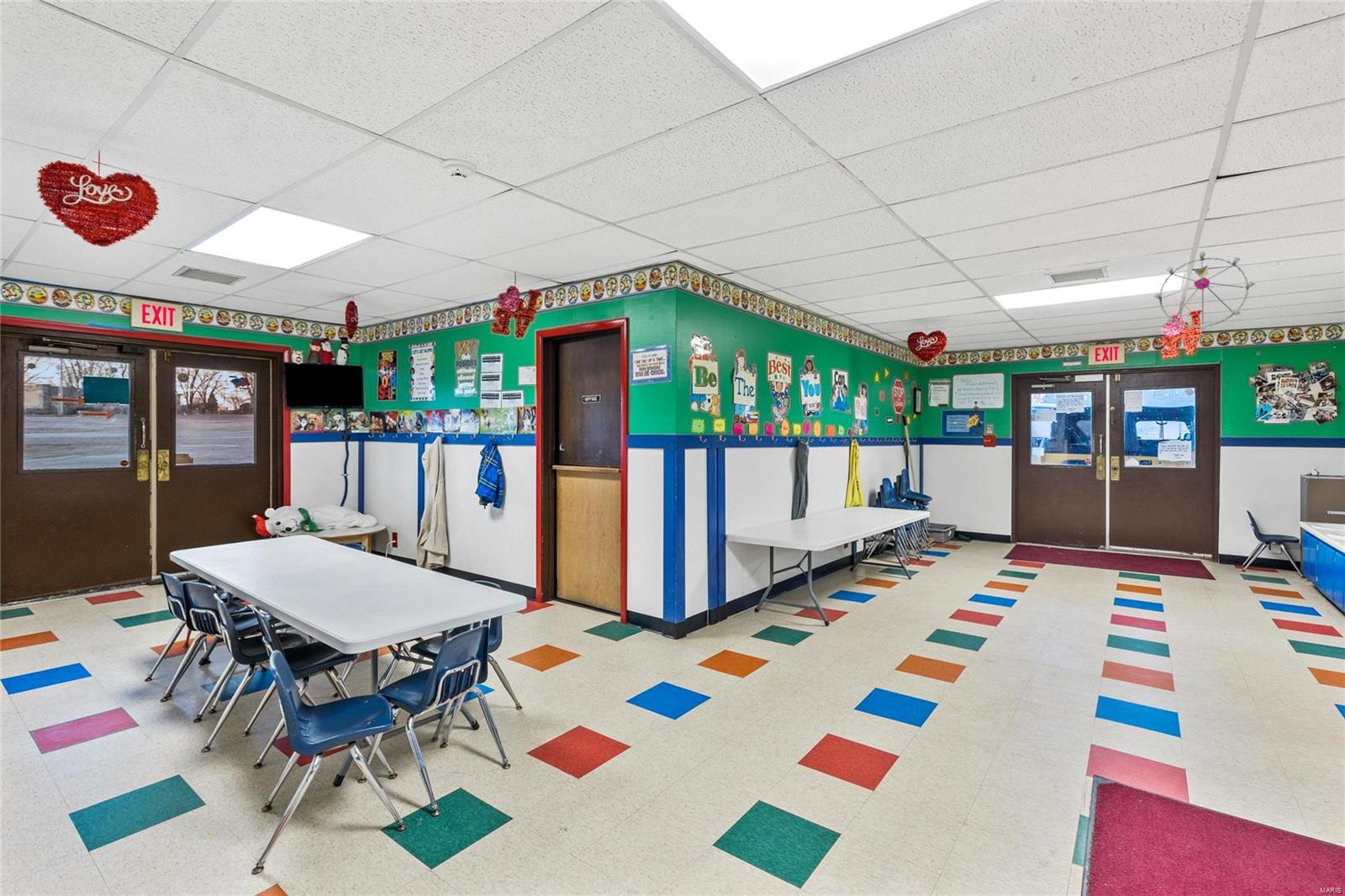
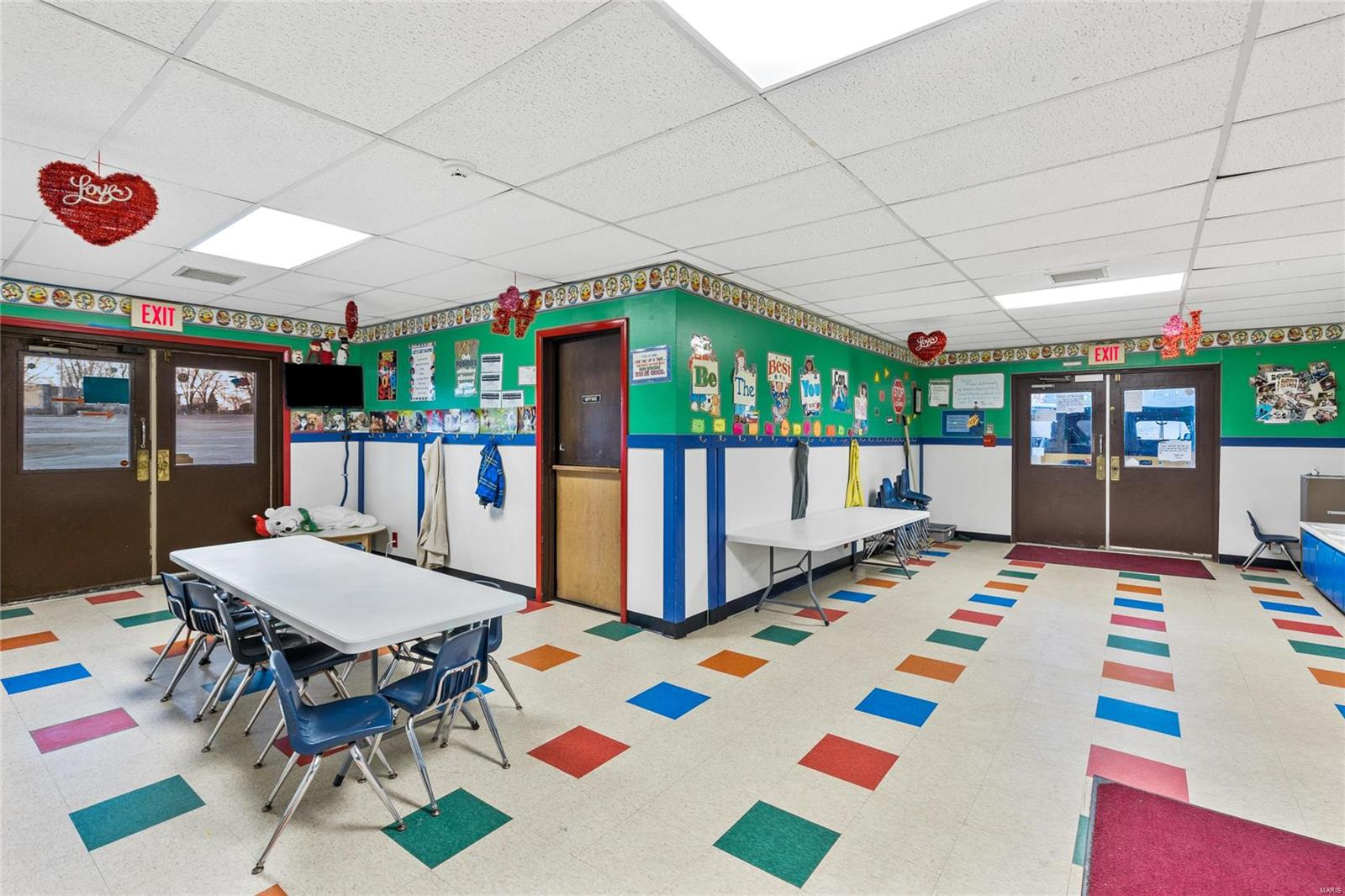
- ceiling mobile [1152,250,1256,331]
